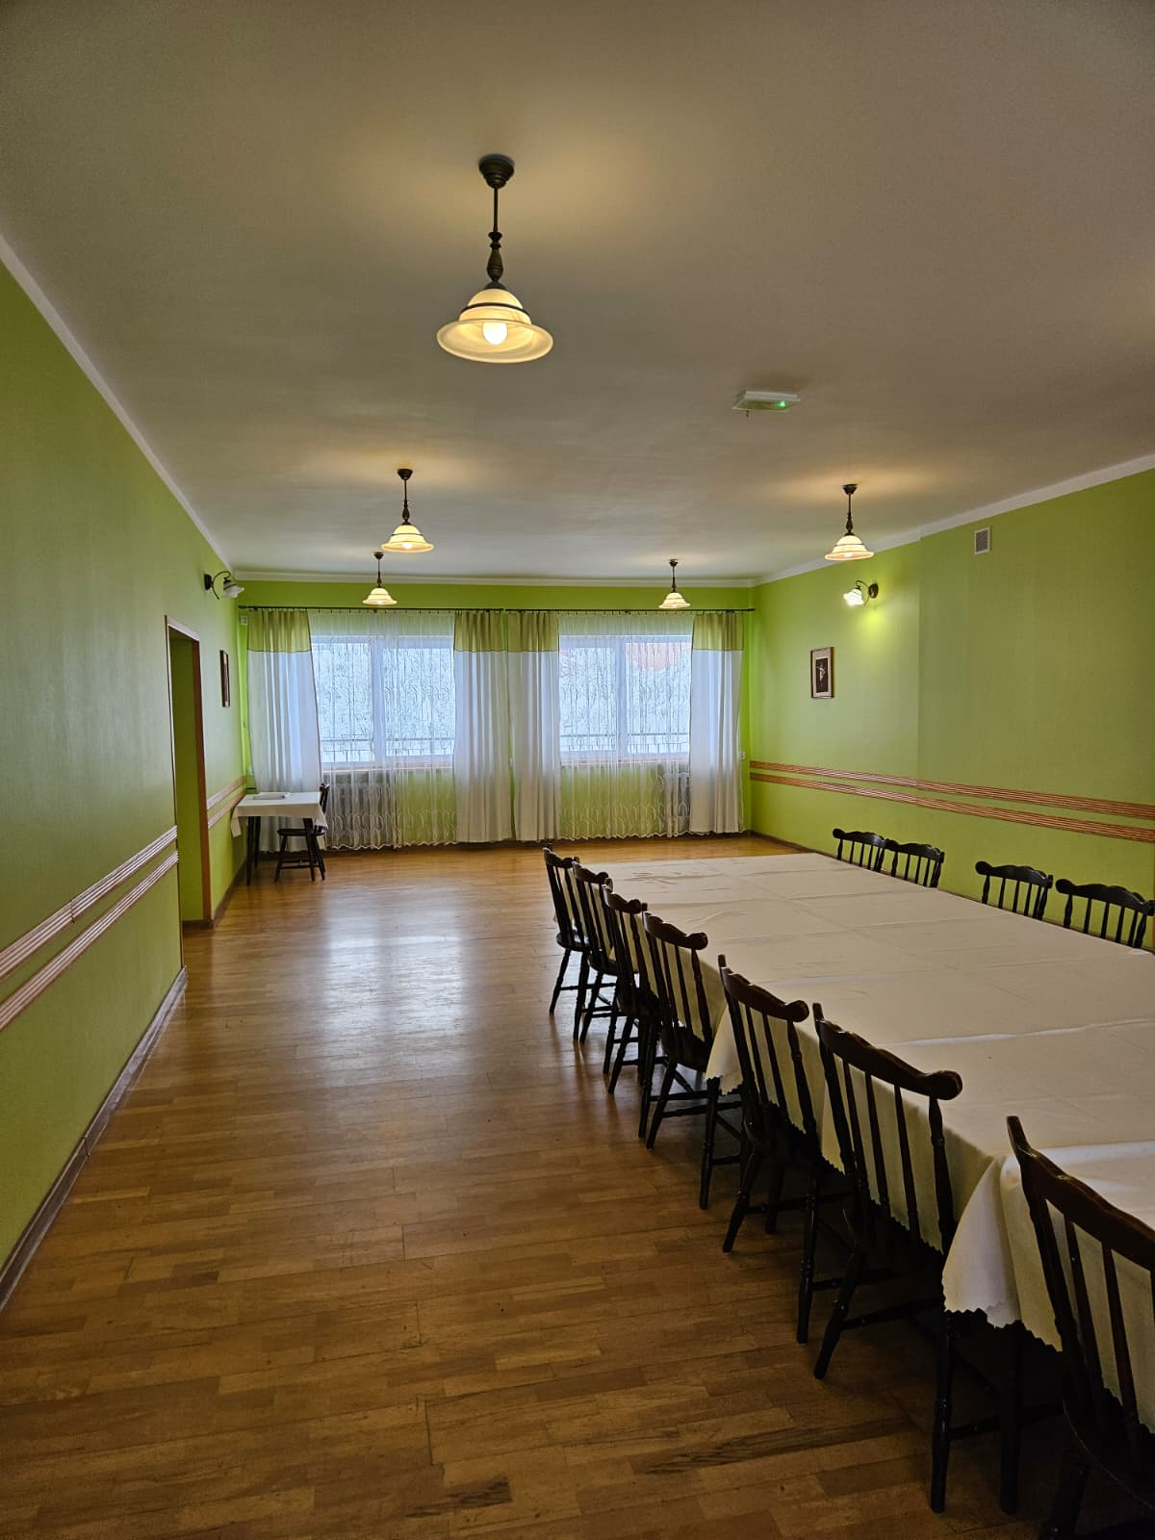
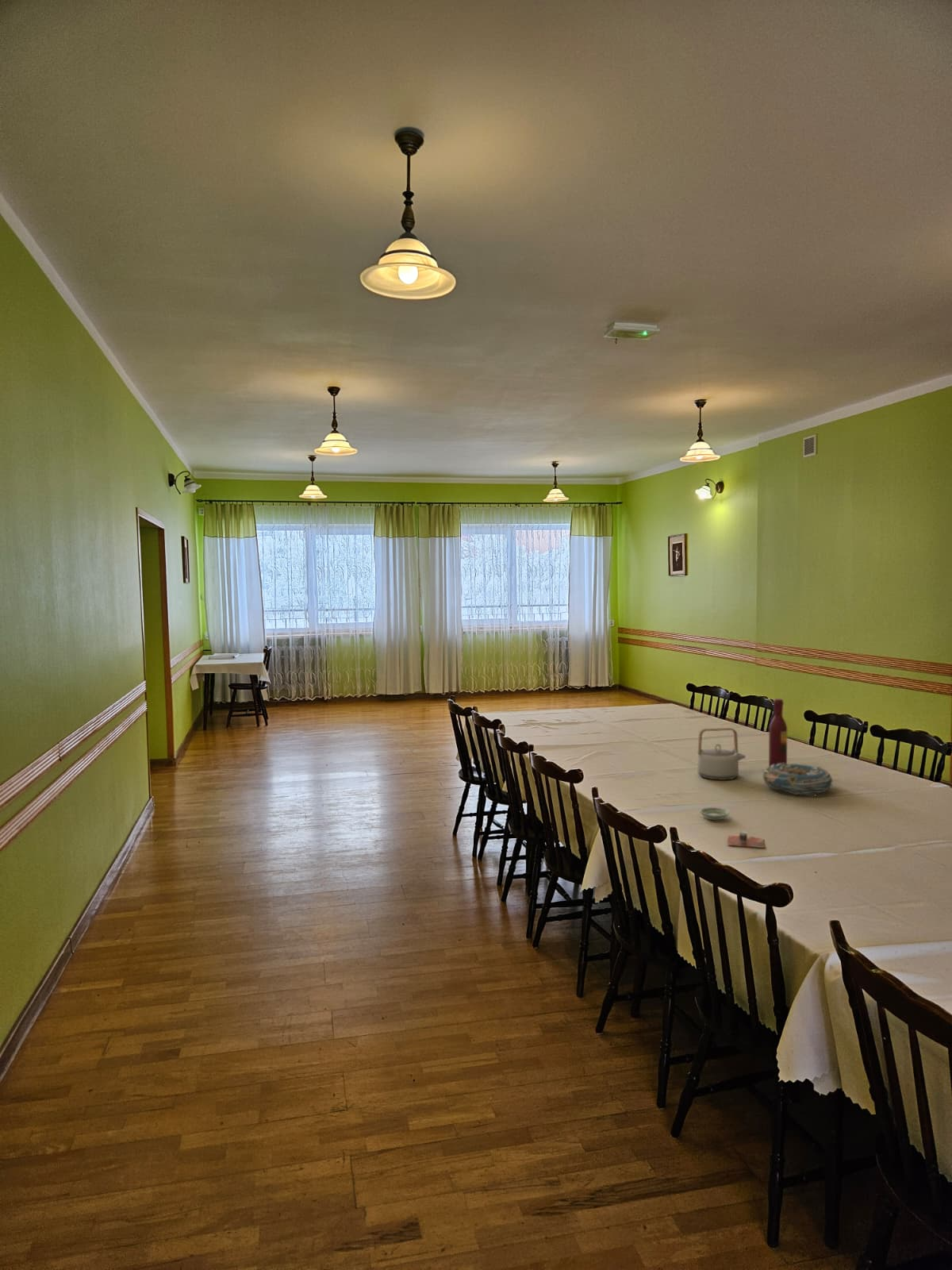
+ wine bottle [768,698,788,767]
+ teapot [697,727,747,780]
+ decorative bowl [762,763,833,795]
+ saucer [699,806,730,821]
+ cup [727,830,766,849]
